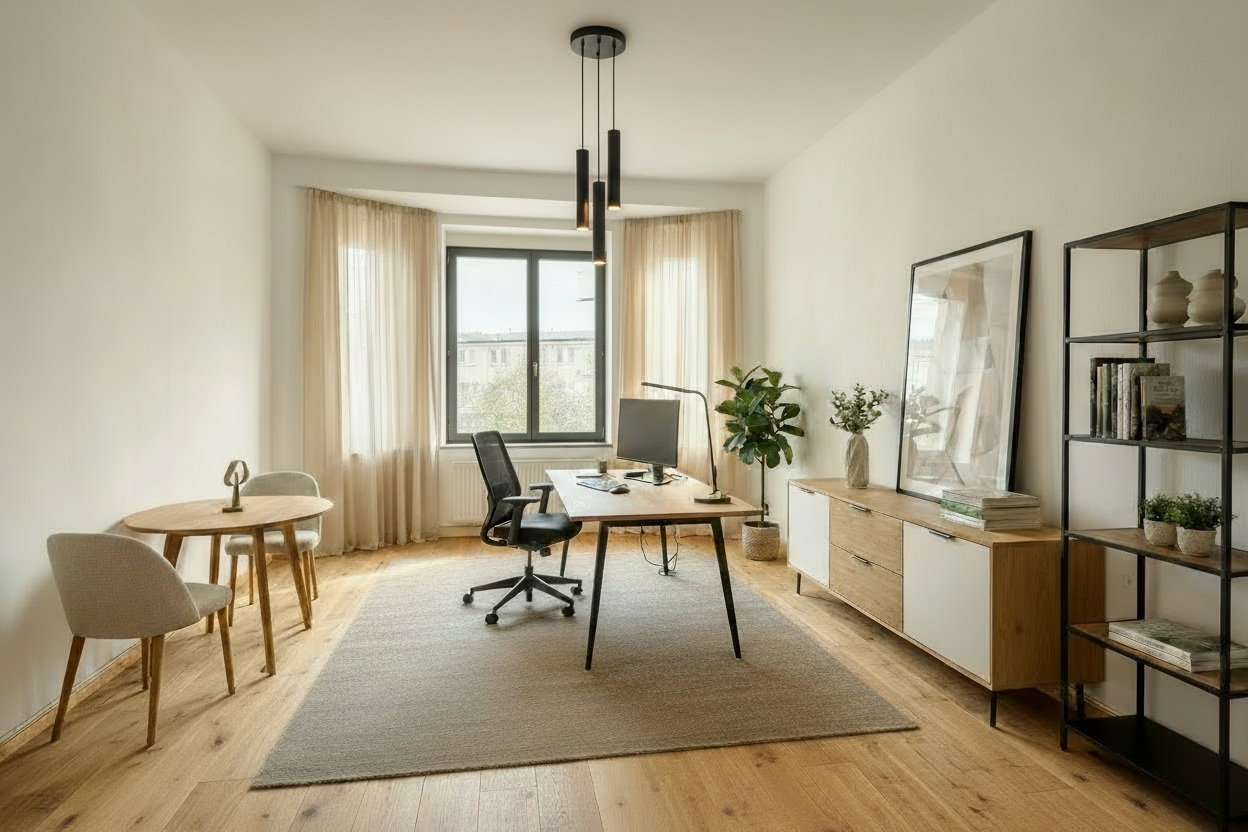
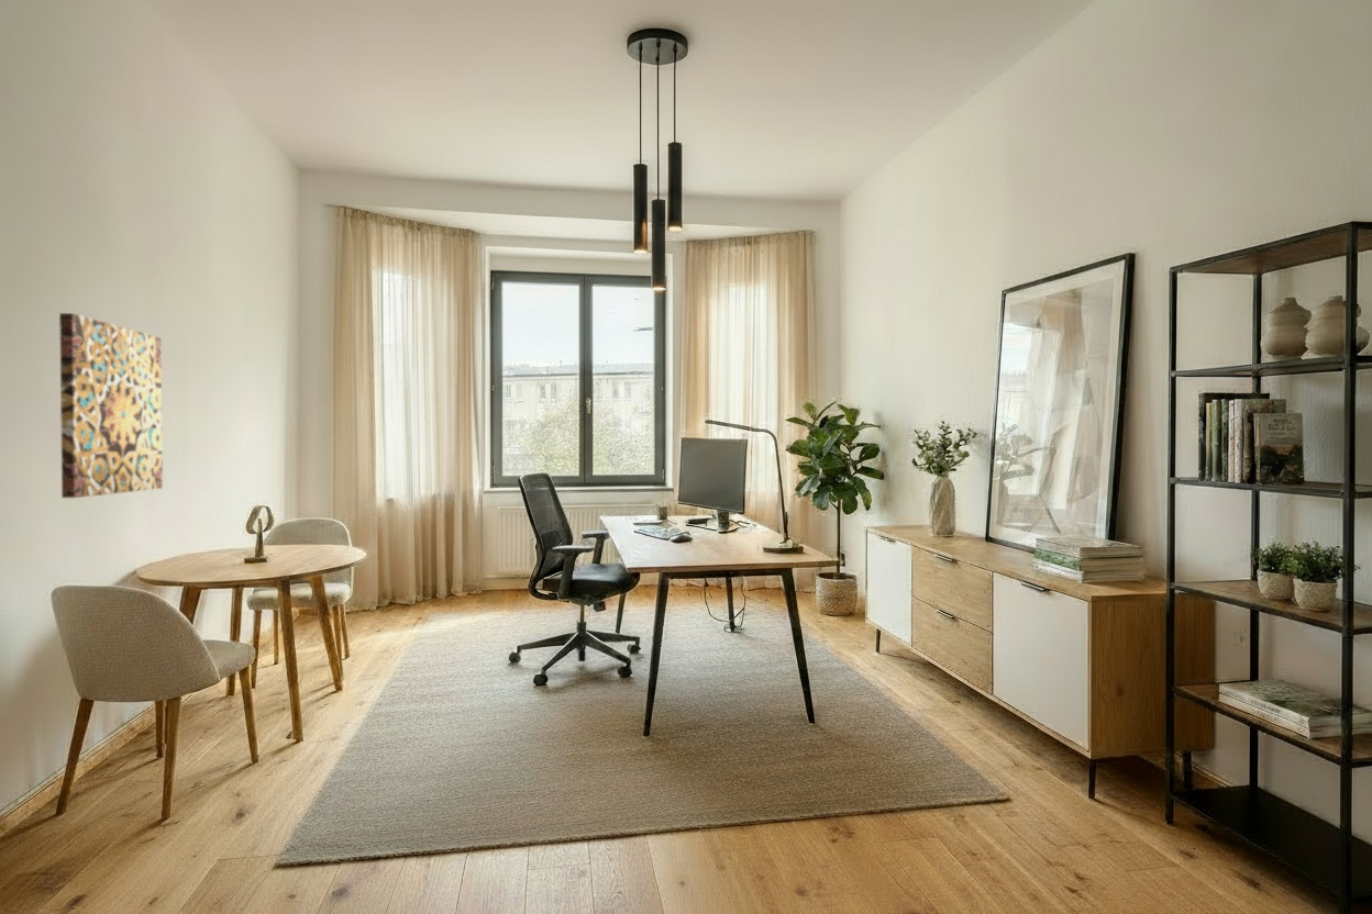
+ wall art [58,312,164,499]
